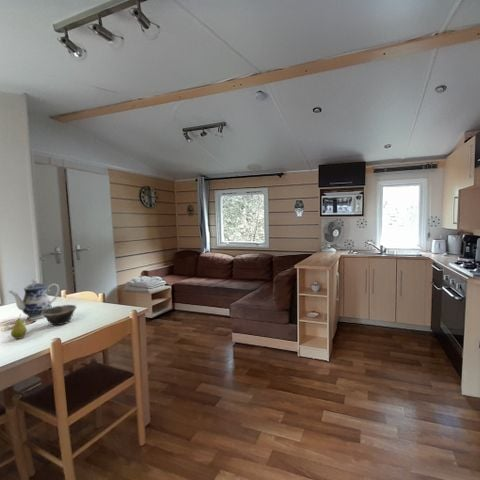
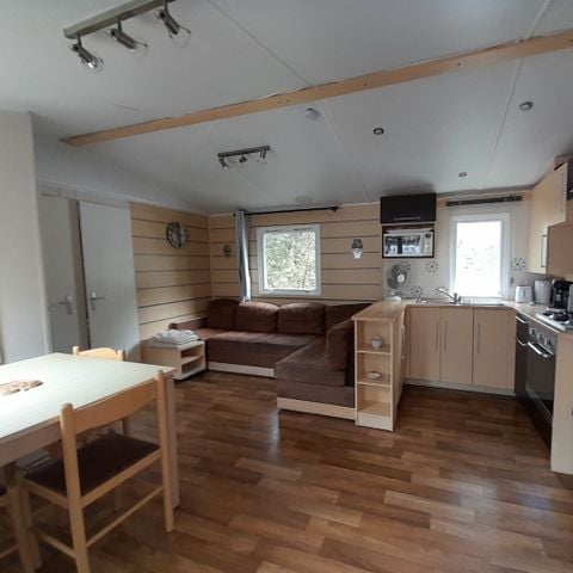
- teapot [8,278,60,321]
- bowl [41,304,77,326]
- fruit [10,314,28,340]
